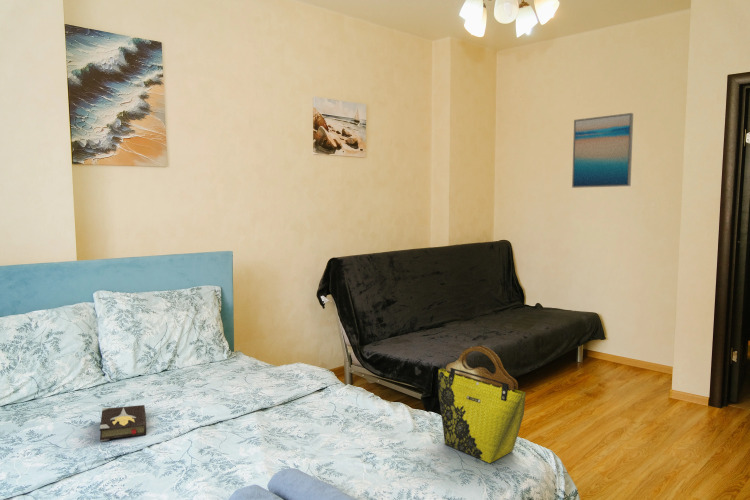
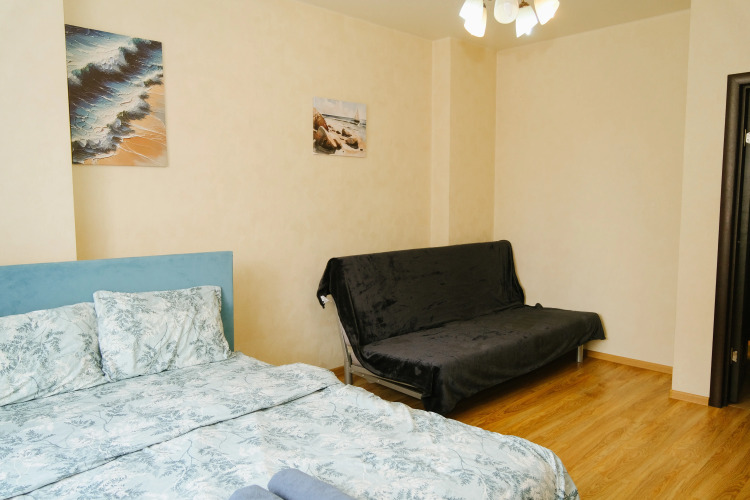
- hardback book [99,404,147,442]
- wall art [571,112,634,189]
- tote bag [438,345,527,464]
